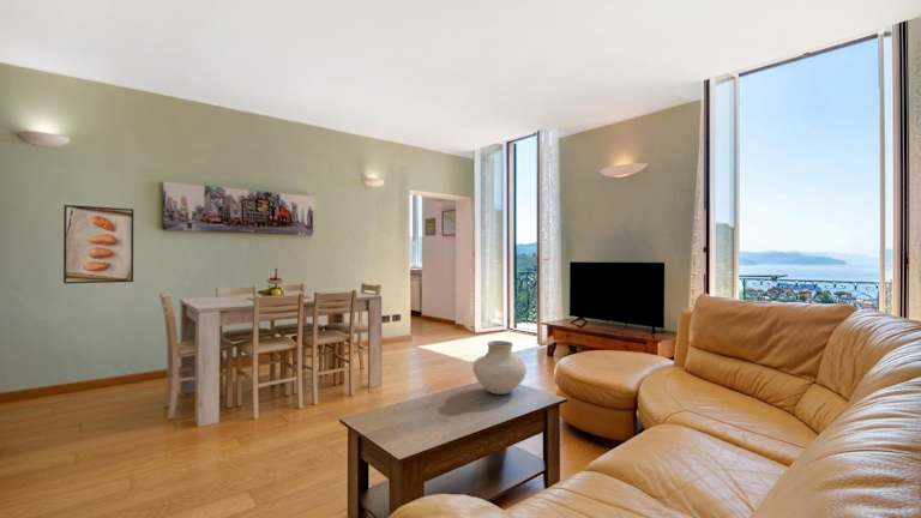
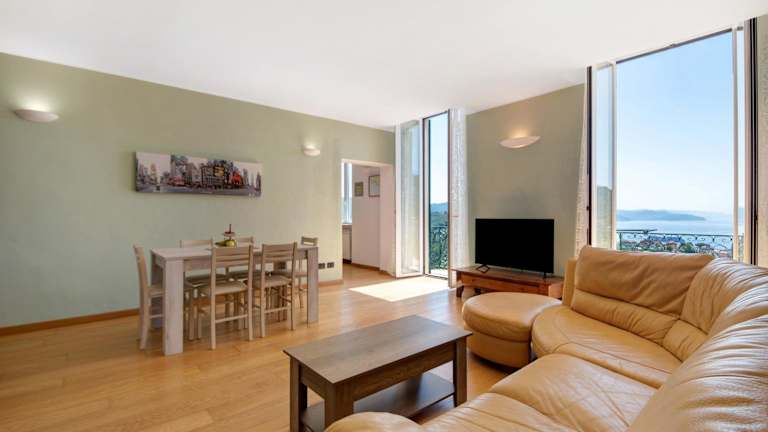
- vase [471,339,528,396]
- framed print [62,204,134,284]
